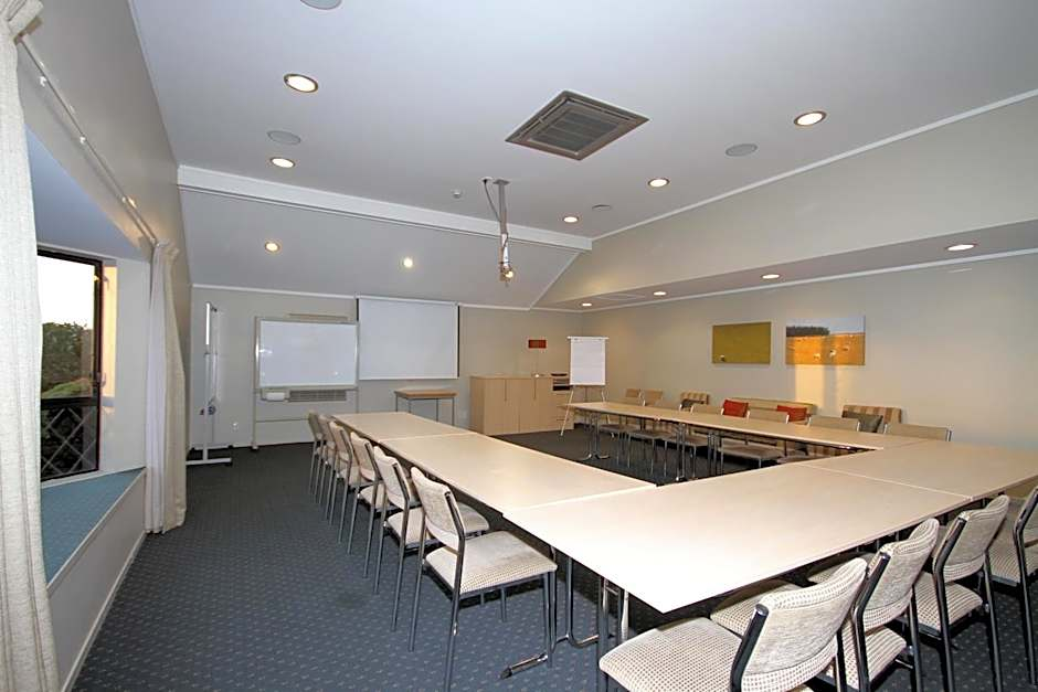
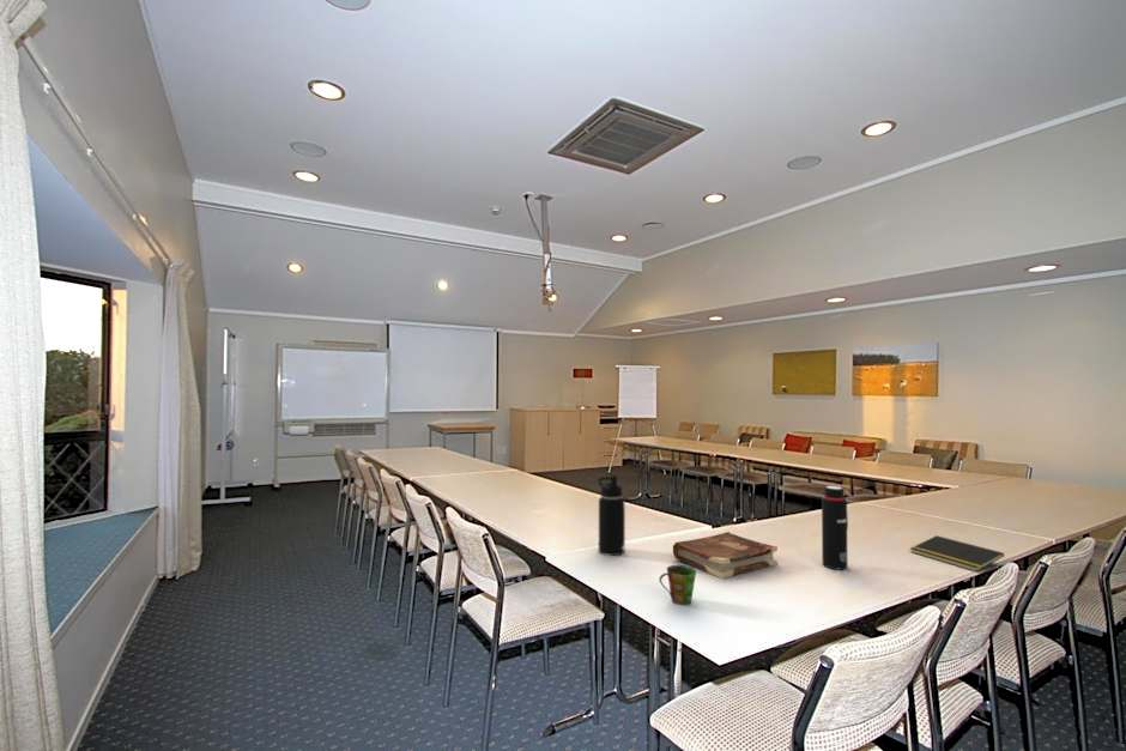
+ book [672,531,779,580]
+ water bottle [597,474,626,557]
+ water bottle [821,485,849,570]
+ notepad [909,534,1005,573]
+ cup [658,564,697,606]
